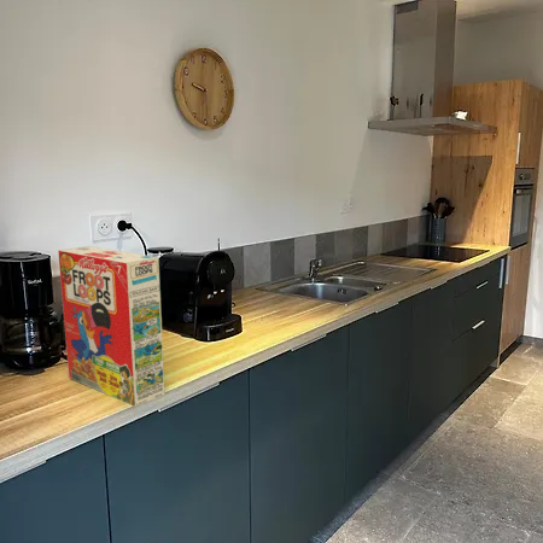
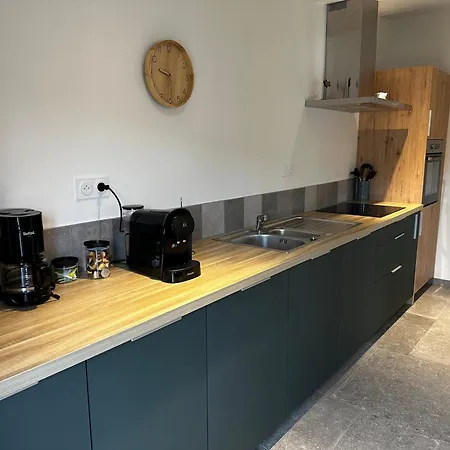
- cereal box [57,245,167,408]
